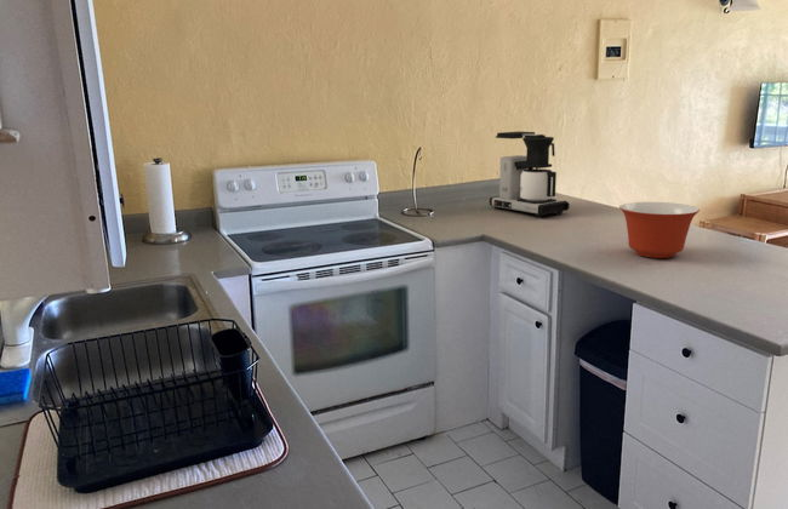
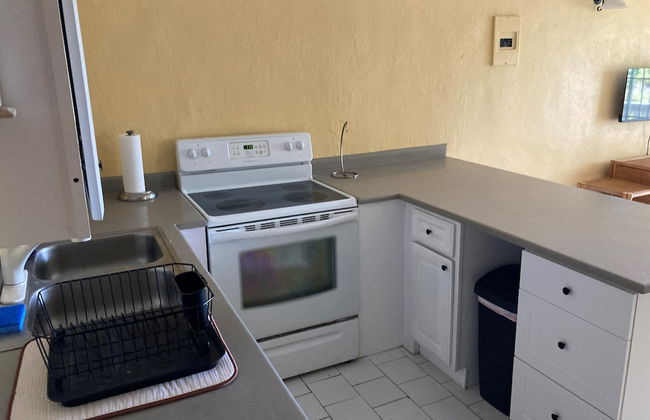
- mixing bowl [618,201,701,259]
- coffee maker [489,131,571,218]
